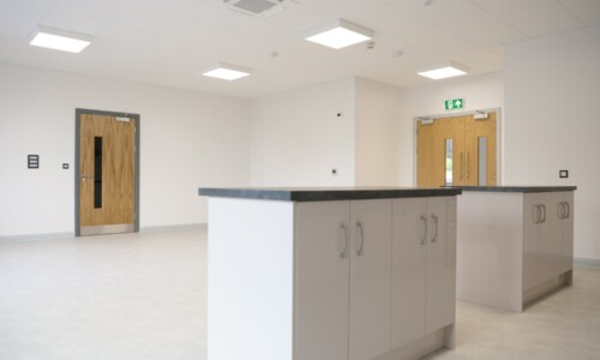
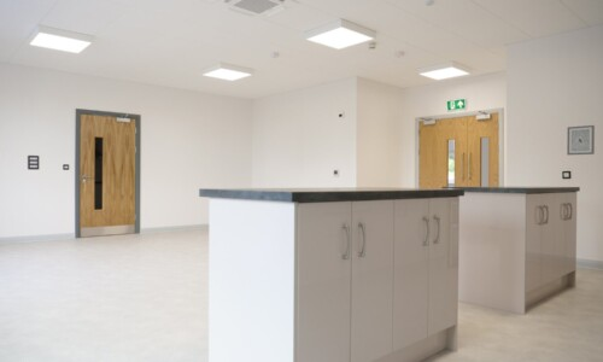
+ wall art [566,124,596,156]
